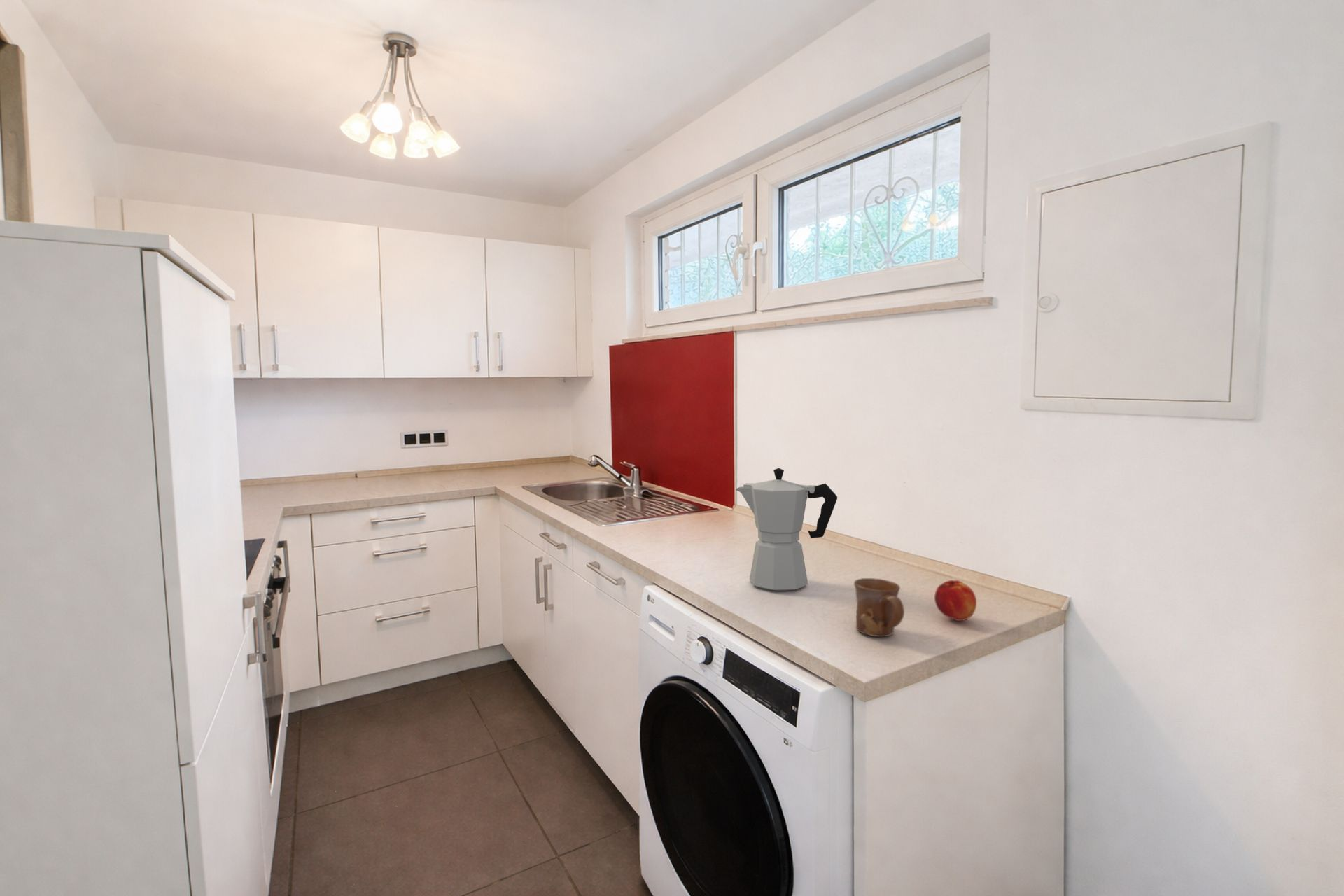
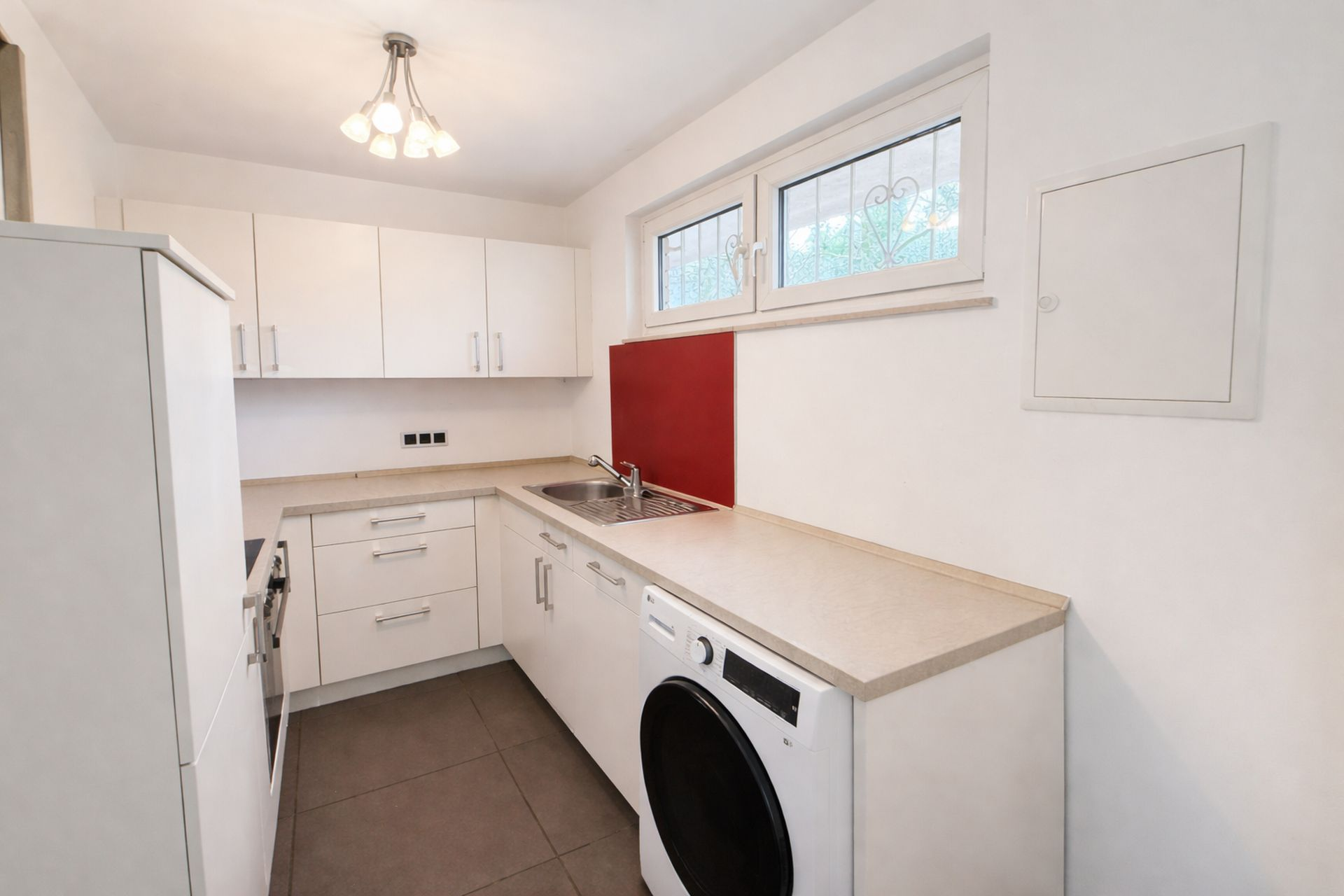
- moka pot [735,467,838,591]
- mug [853,577,905,638]
- peach [934,580,977,622]
